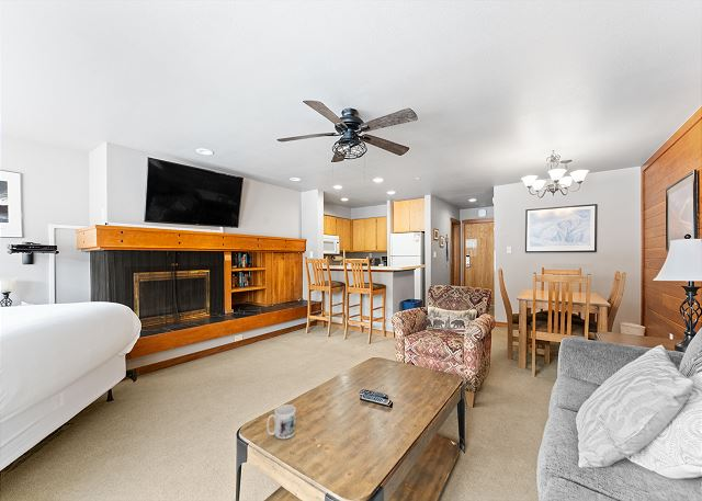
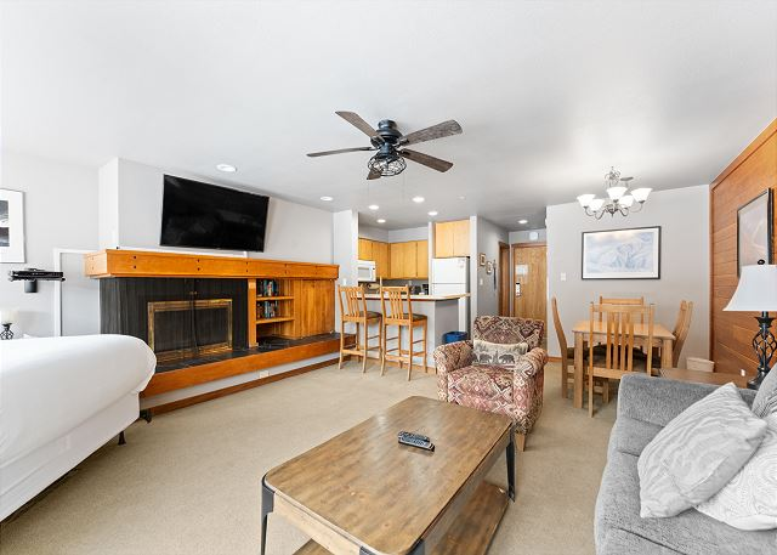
- mug [265,403,297,440]
